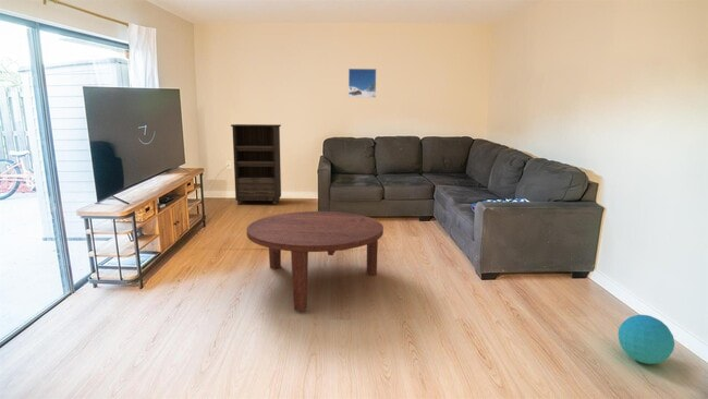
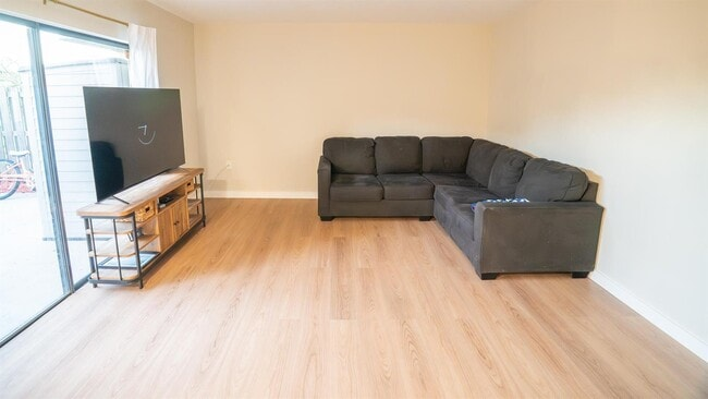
- coffee table [246,210,384,312]
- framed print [347,68,377,98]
- ball [617,314,675,365]
- bookshelf [230,123,282,205]
